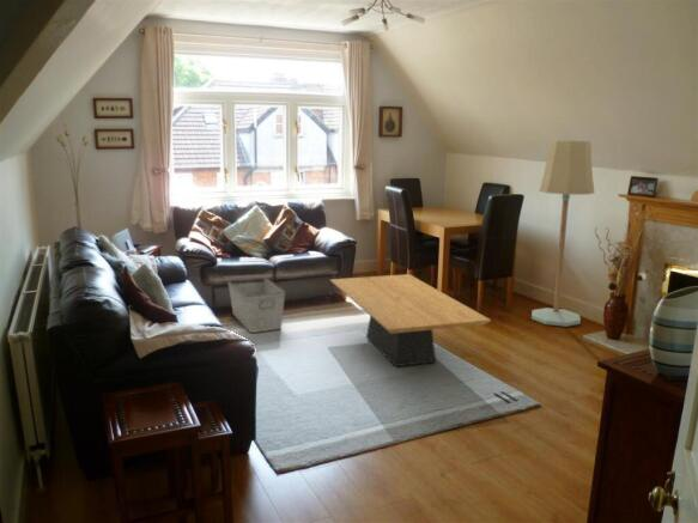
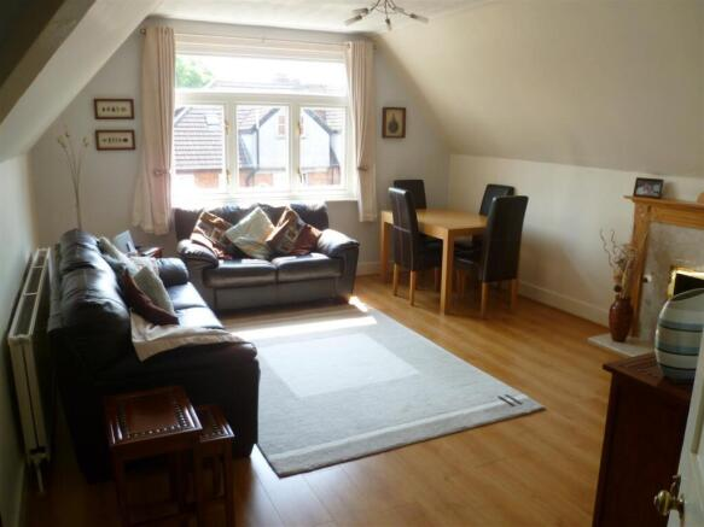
- storage bin [226,276,286,334]
- coffee table [329,273,492,367]
- floor lamp [530,140,595,328]
